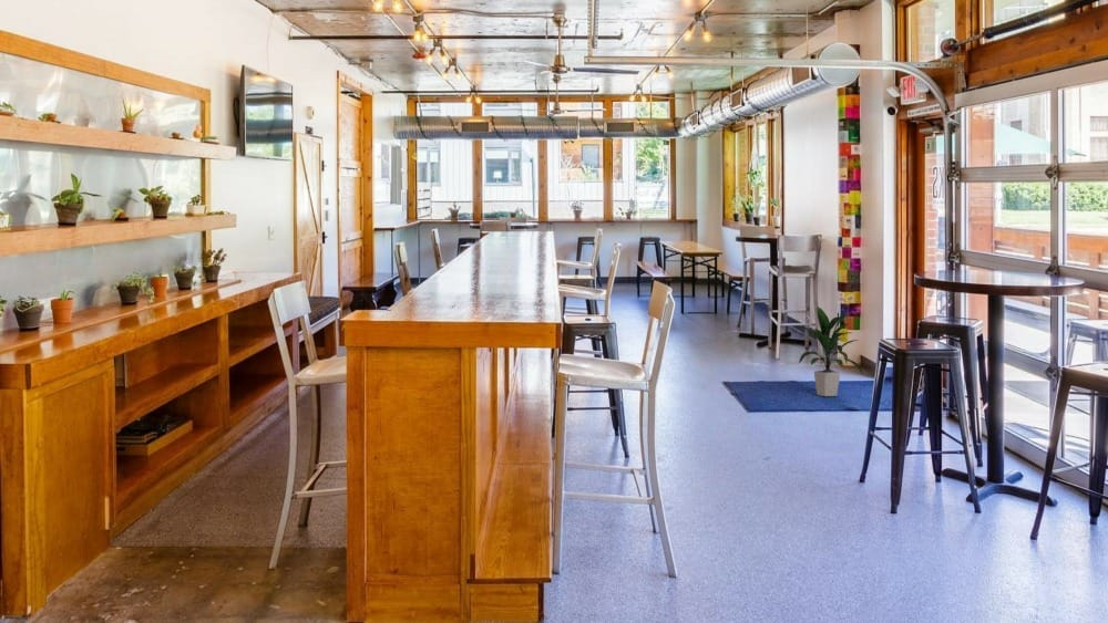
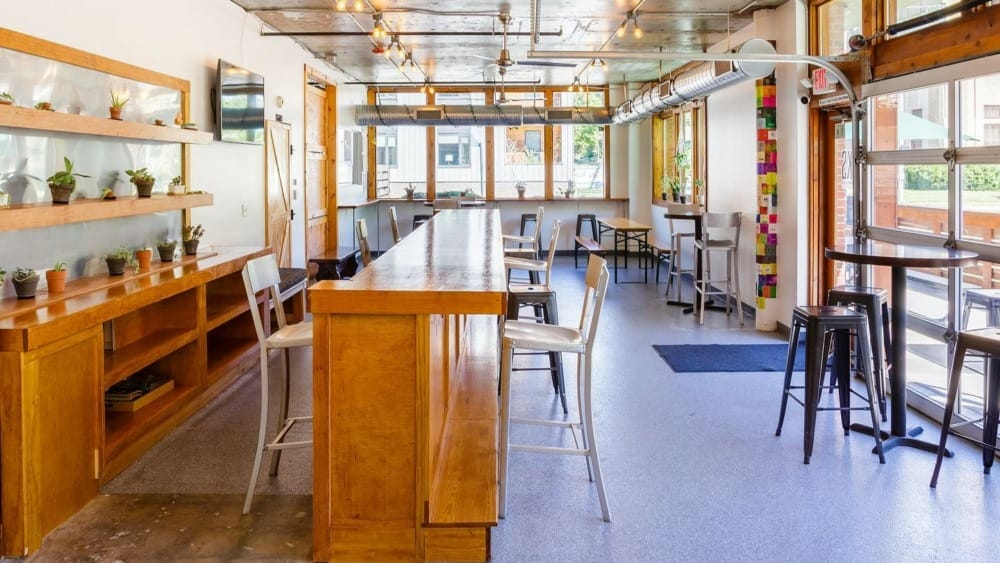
- indoor plant [789,305,863,397]
